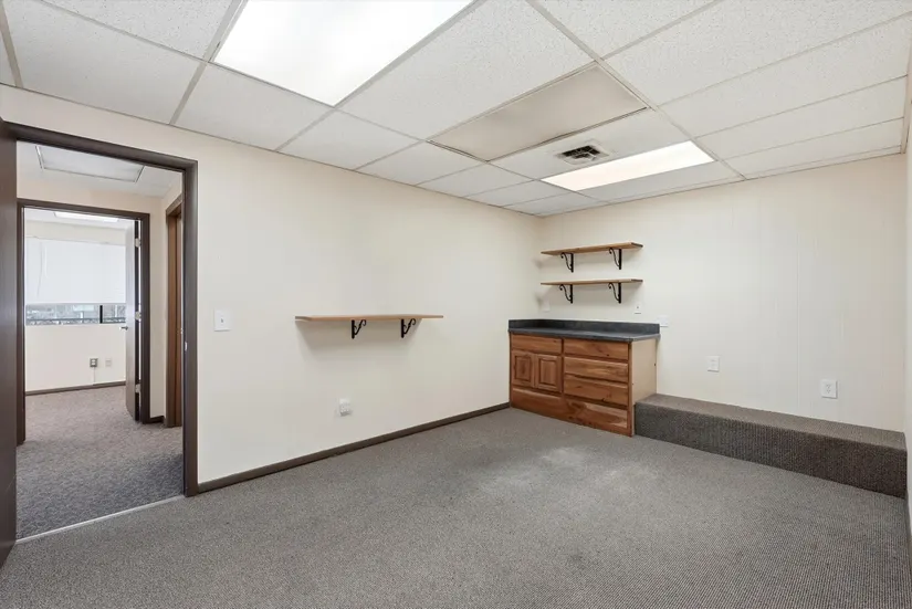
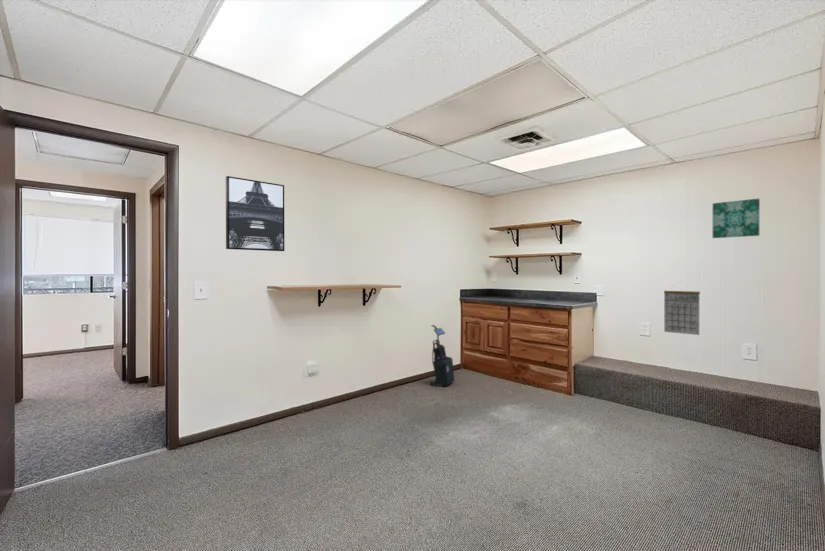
+ calendar [663,281,701,336]
+ vacuum cleaner [429,324,455,388]
+ wall art [225,175,285,252]
+ wall art [712,198,761,239]
